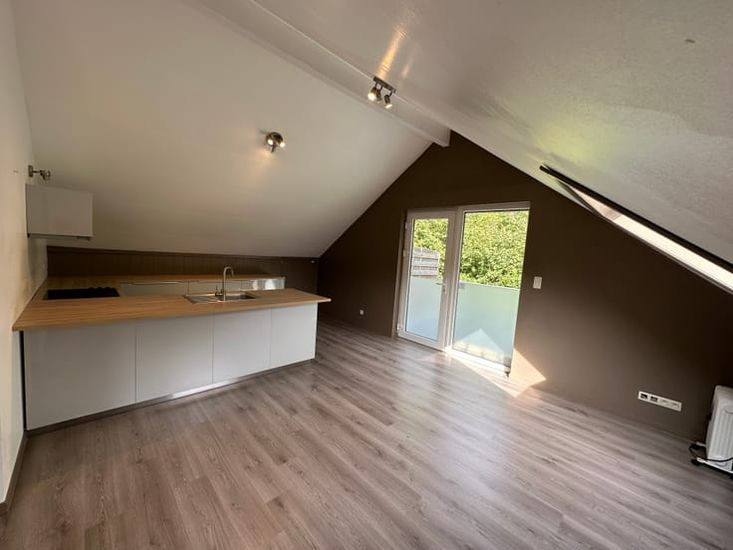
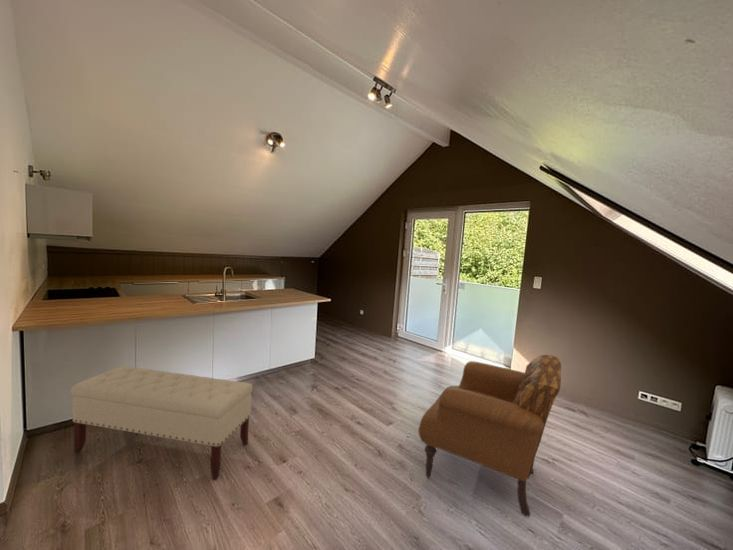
+ armchair [418,354,562,518]
+ bench [70,365,254,480]
